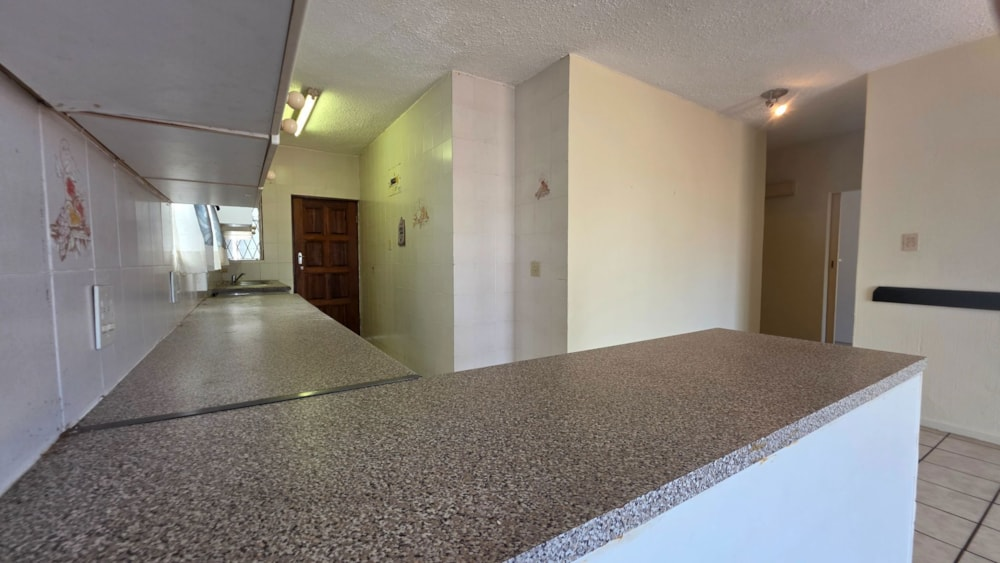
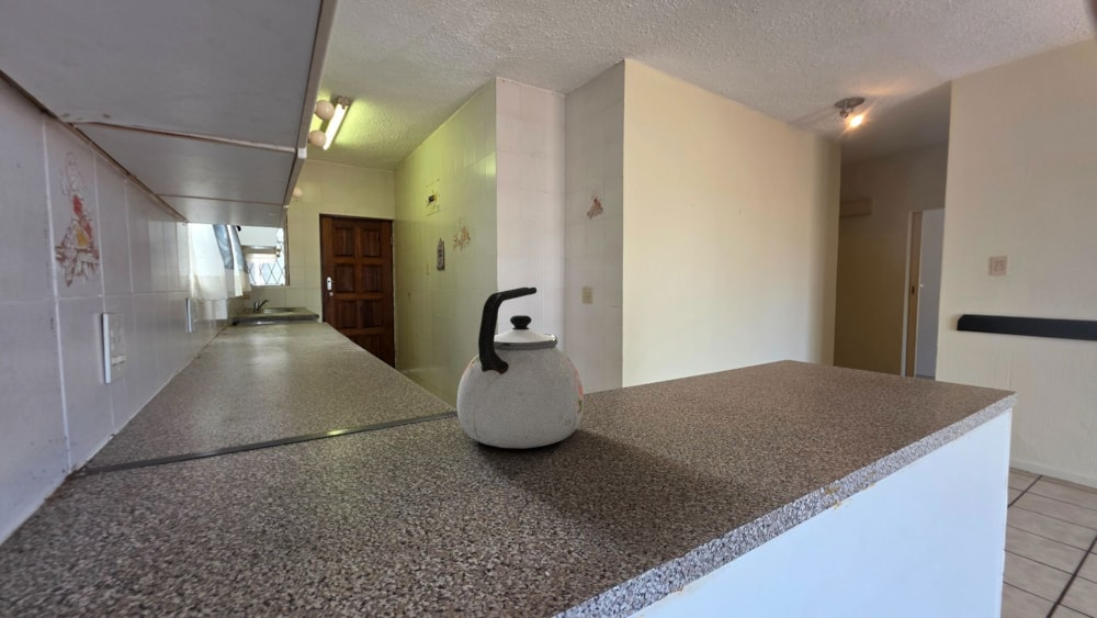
+ kettle [456,286,585,449]
